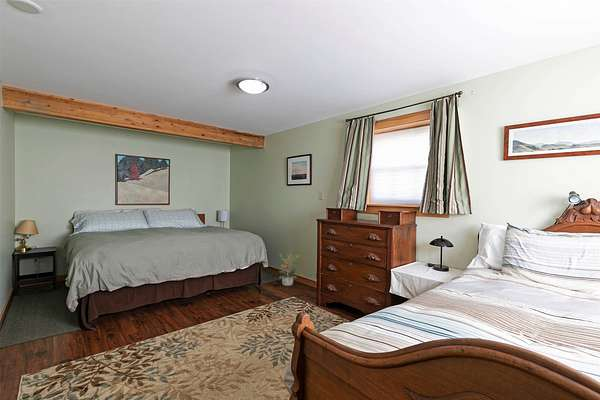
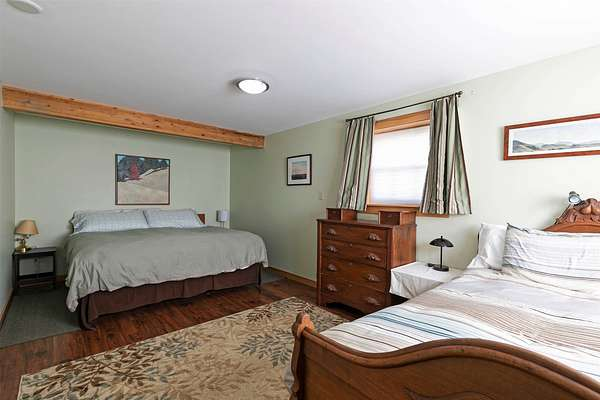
- potted plant [278,250,301,287]
